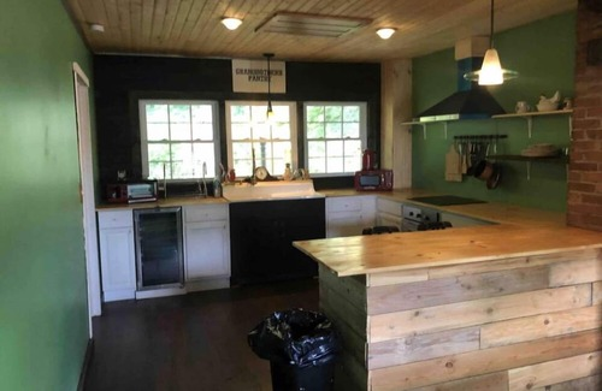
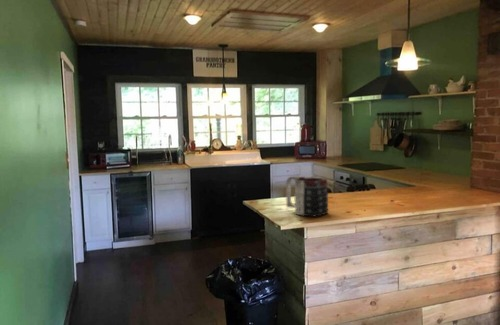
+ mug [285,175,329,217]
